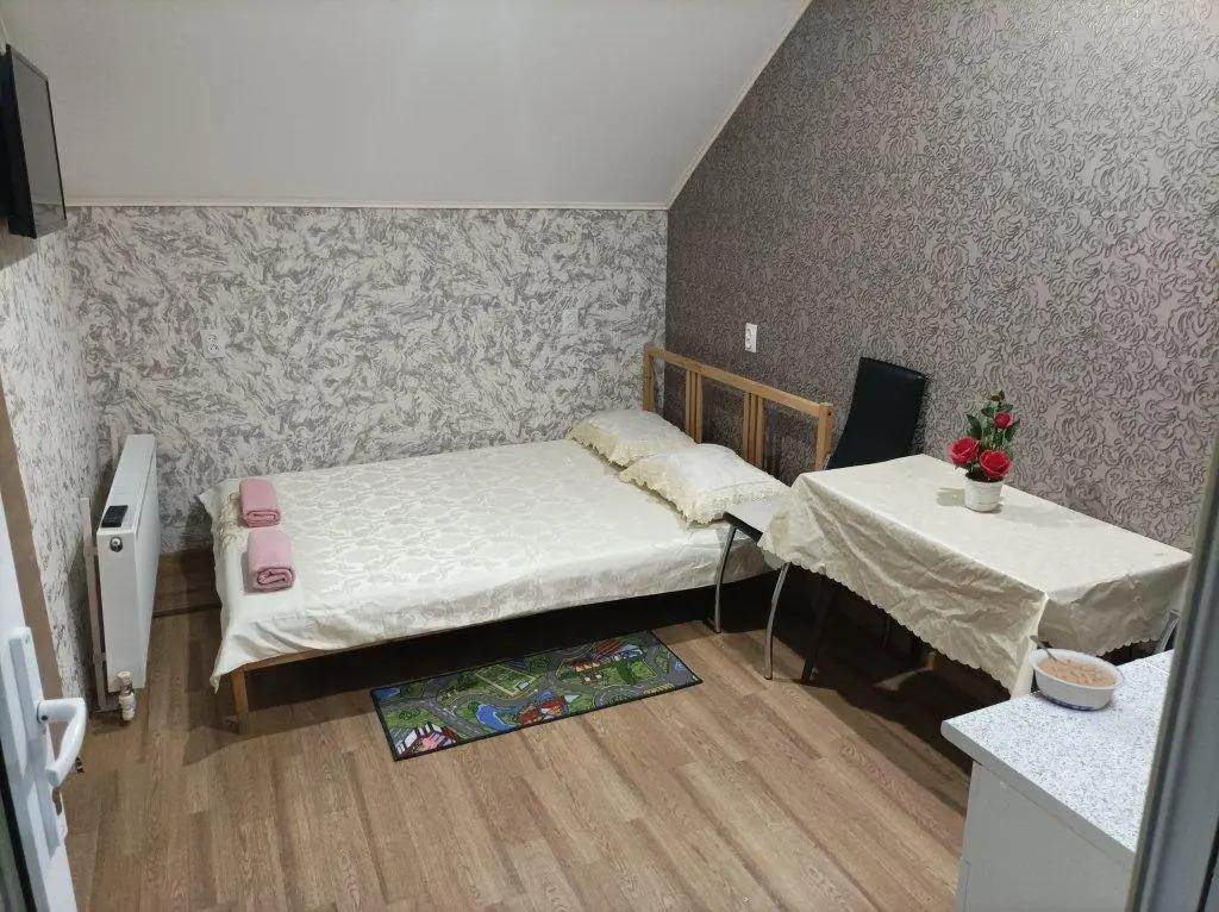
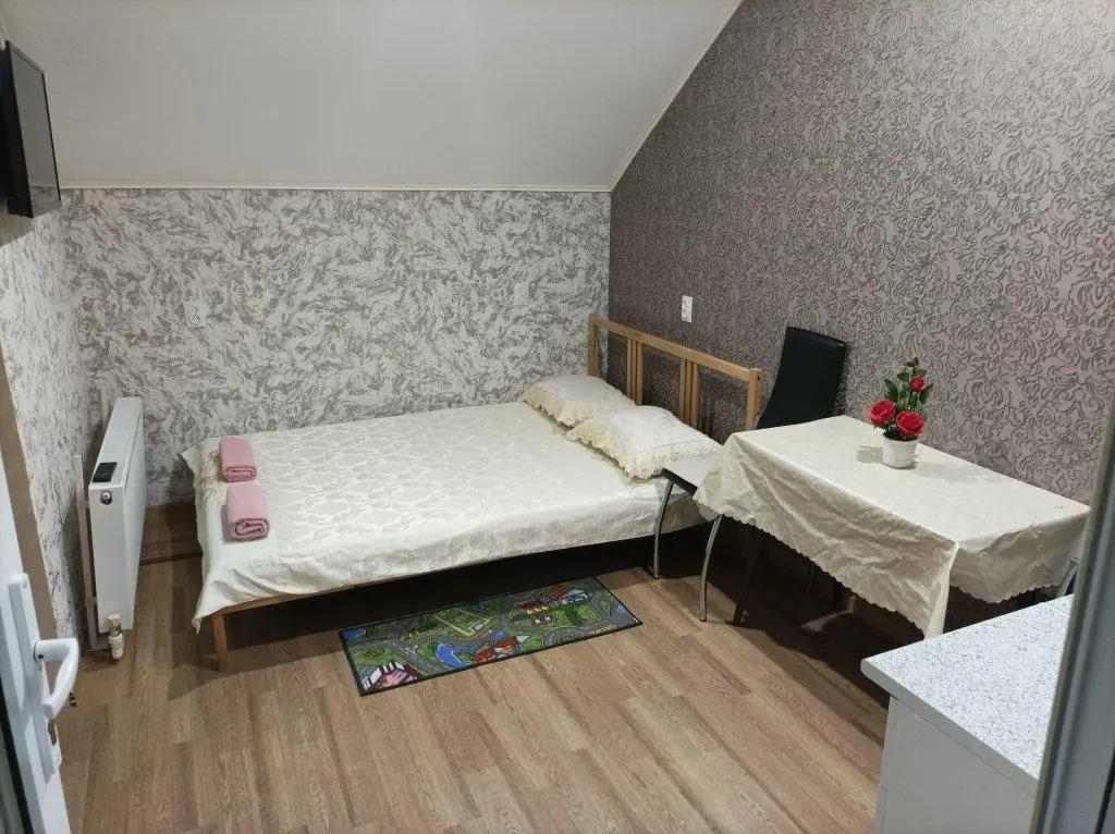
- legume [1026,633,1127,711]
